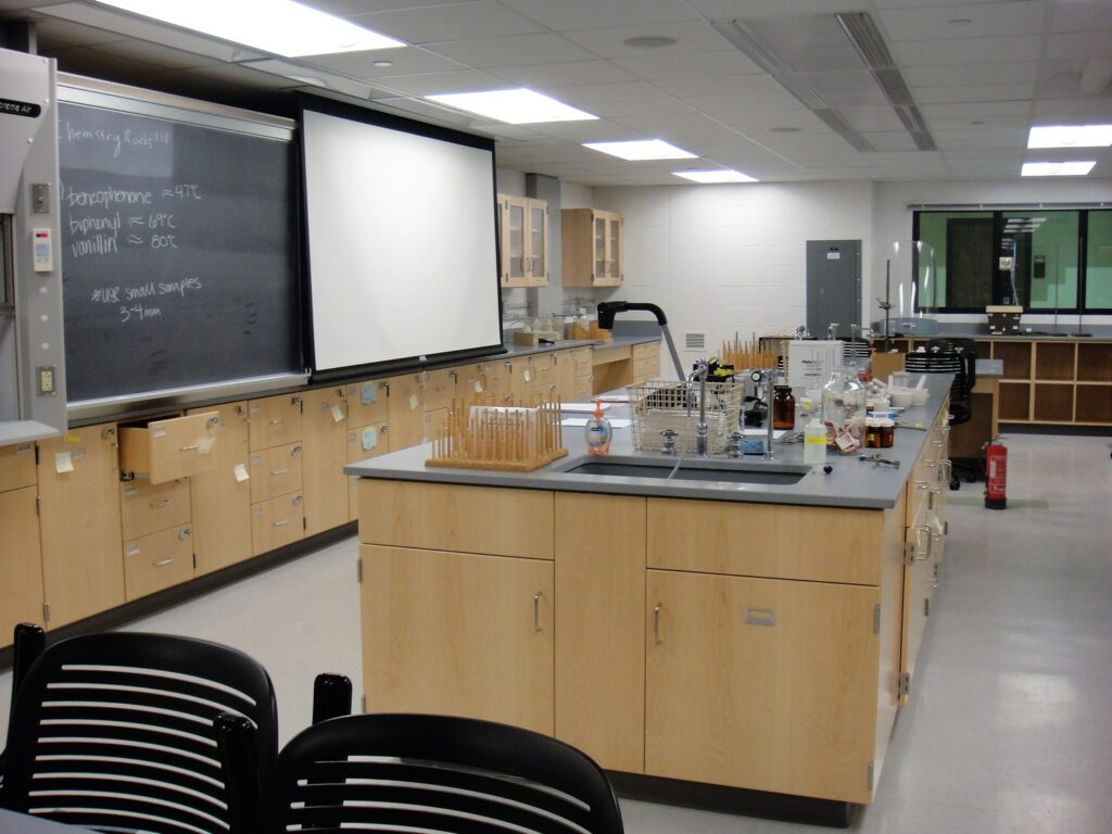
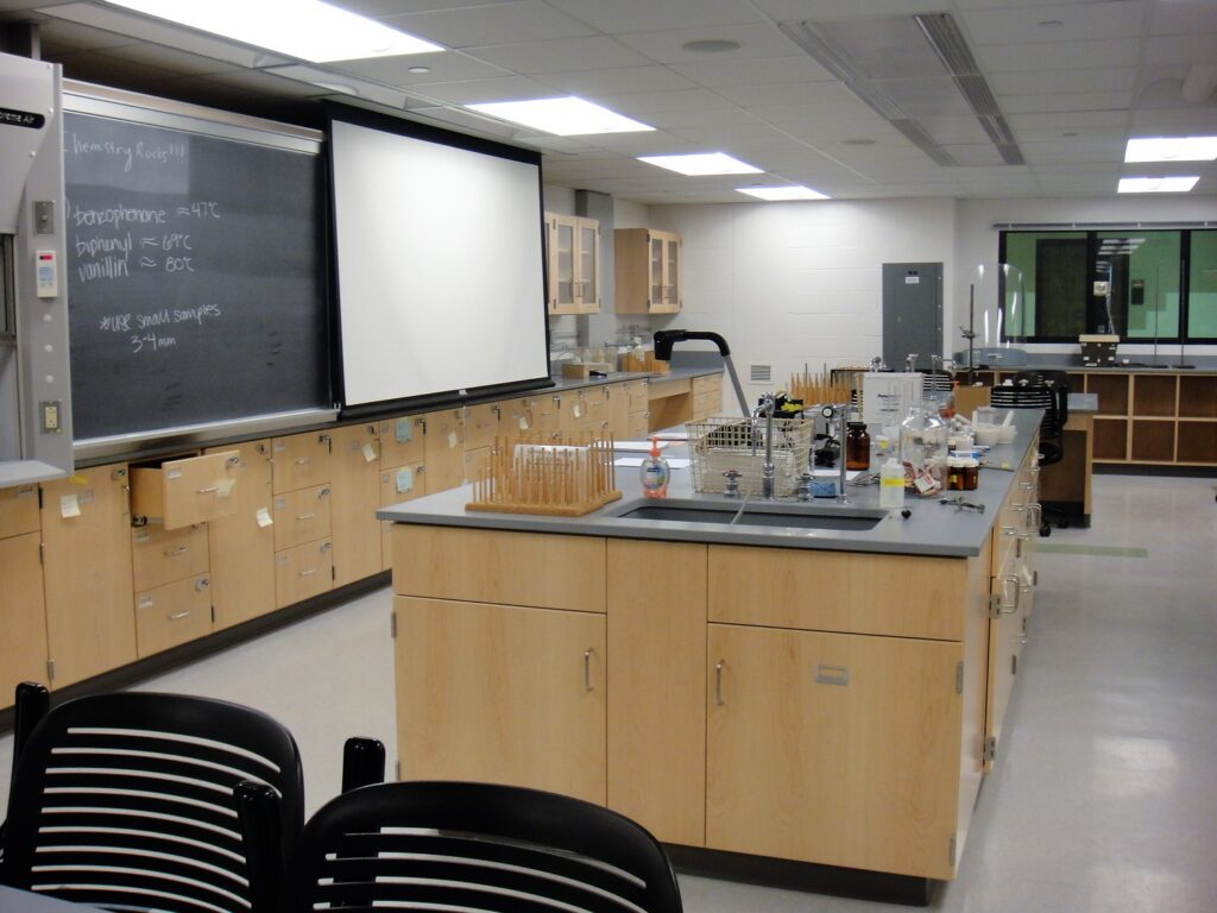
- fire extinguisher [977,429,1010,510]
